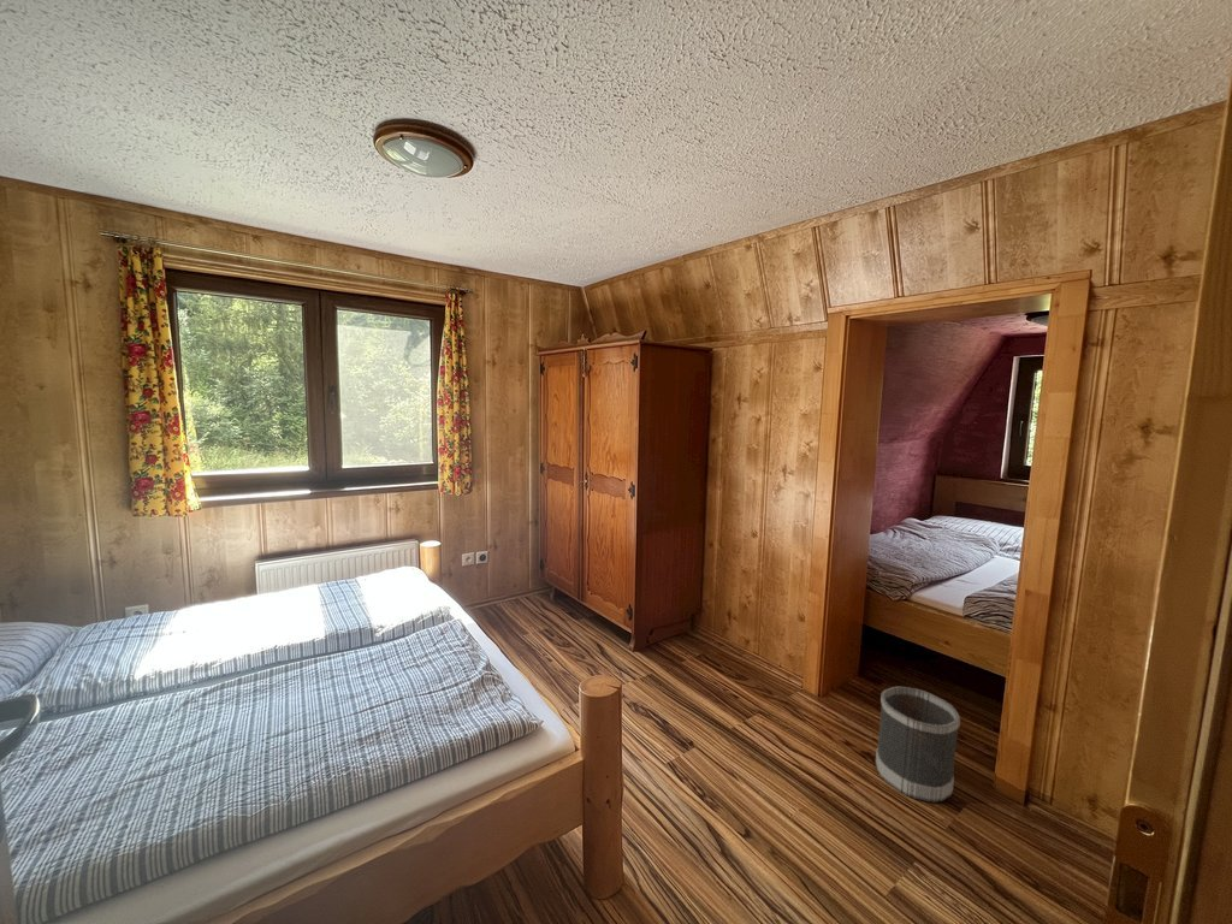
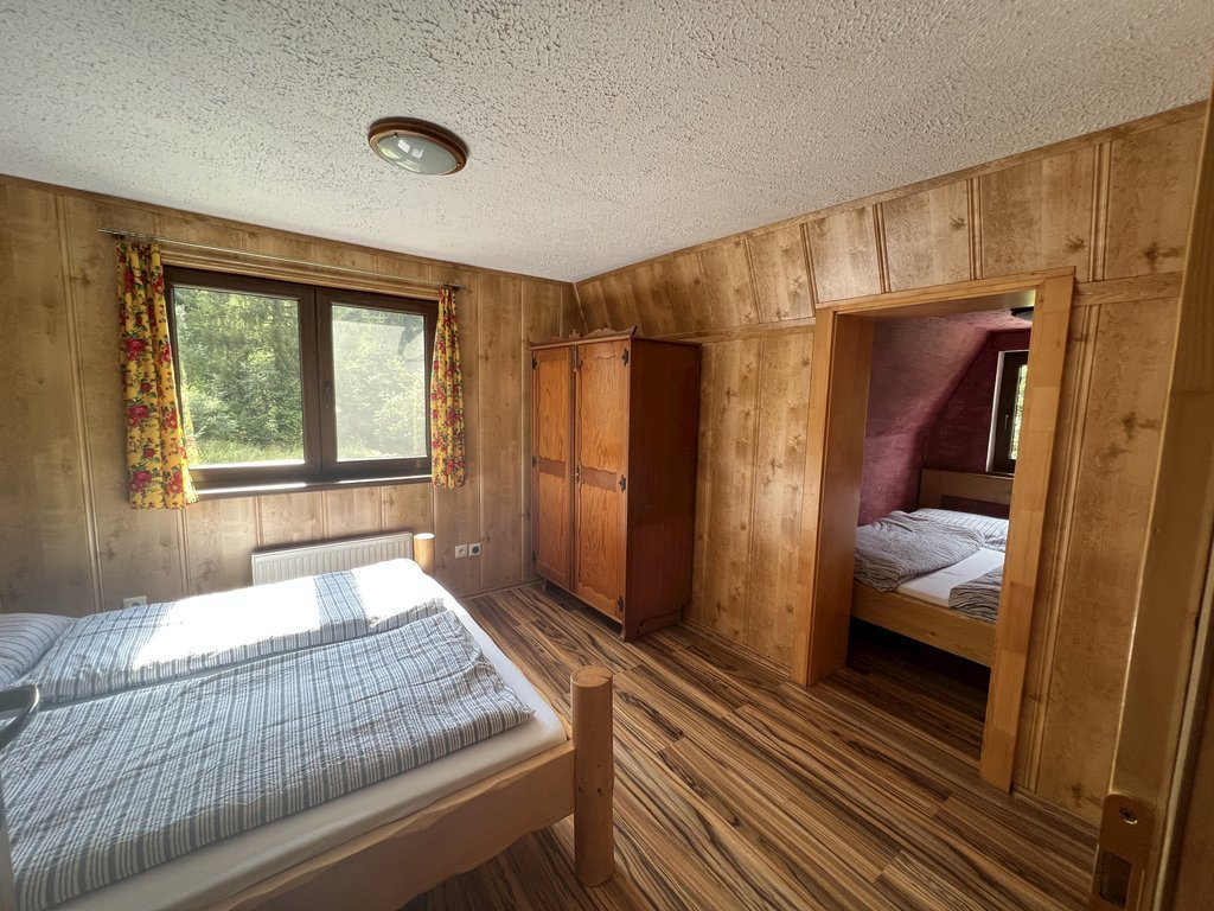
- wastebasket [875,686,961,804]
